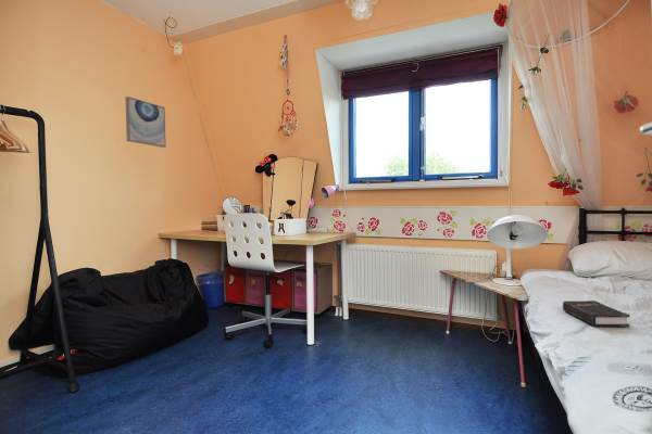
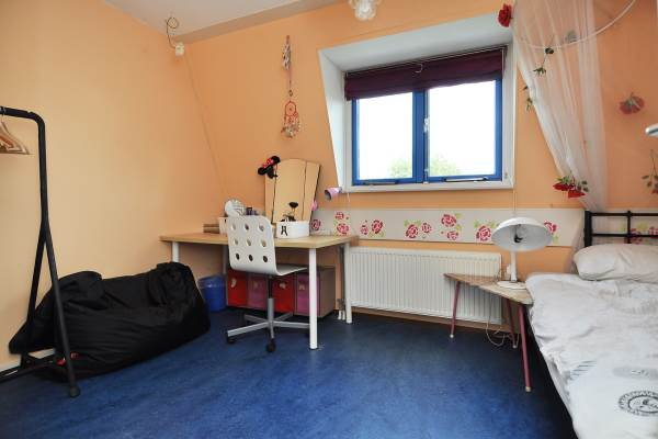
- hardback book [562,299,631,329]
- wall art [124,95,167,149]
